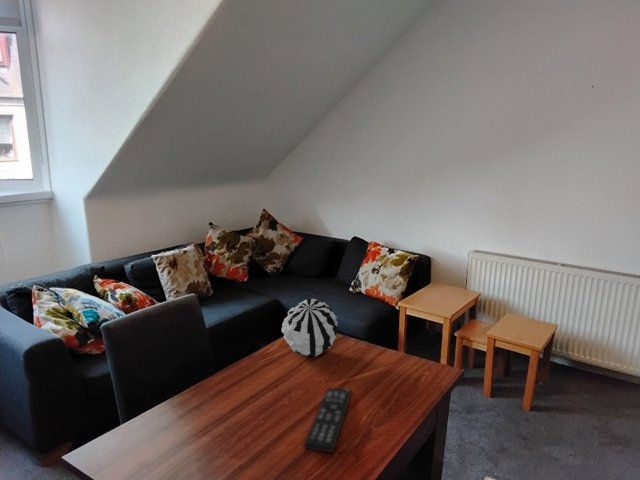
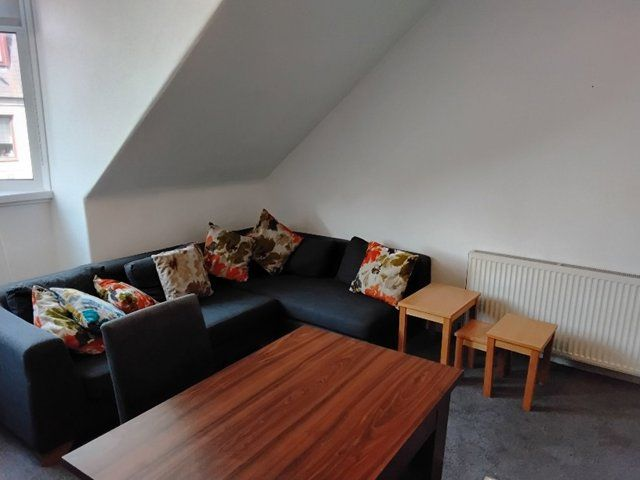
- remote control [303,386,353,454]
- decorative ball [281,298,339,357]
